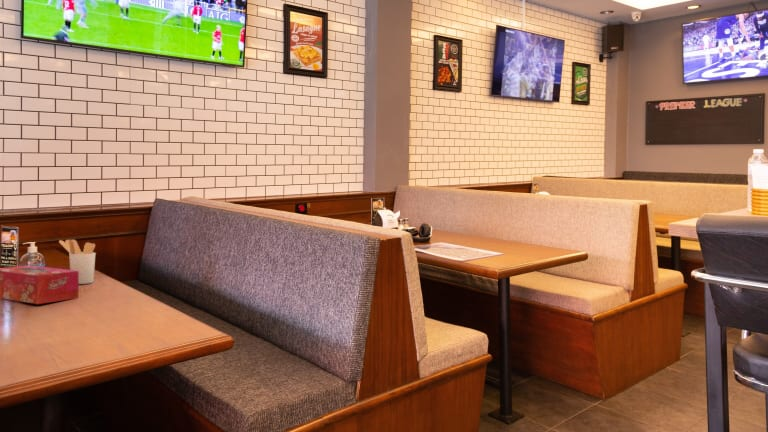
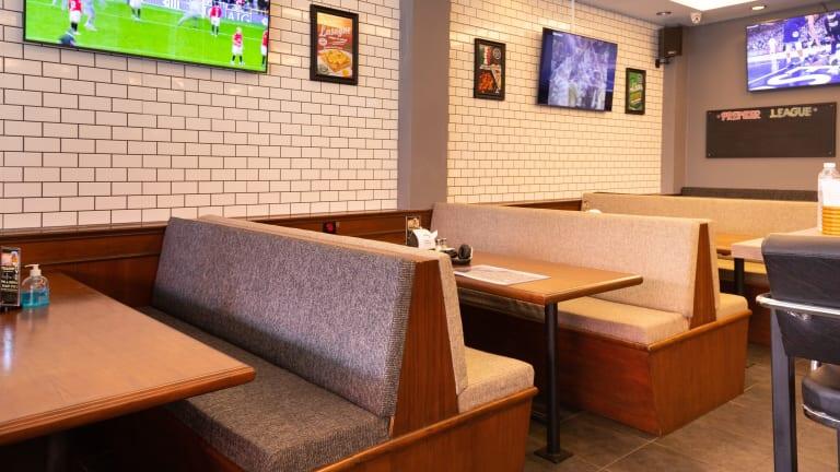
- utensil holder [58,239,97,285]
- tissue box [0,264,80,305]
